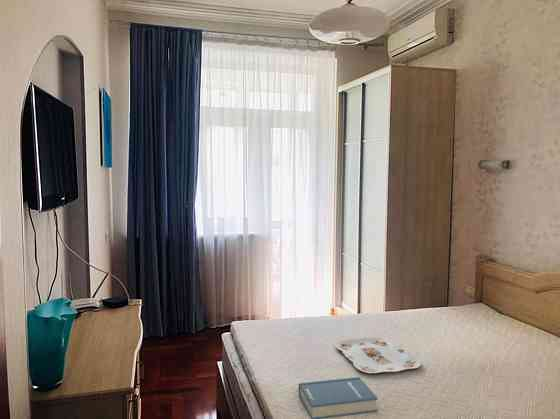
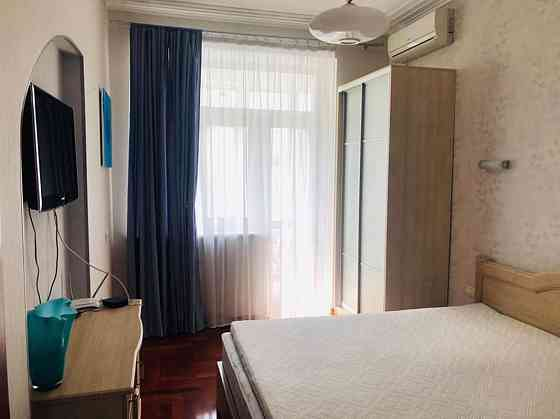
- hardback book [298,376,378,419]
- serving tray [334,336,422,374]
